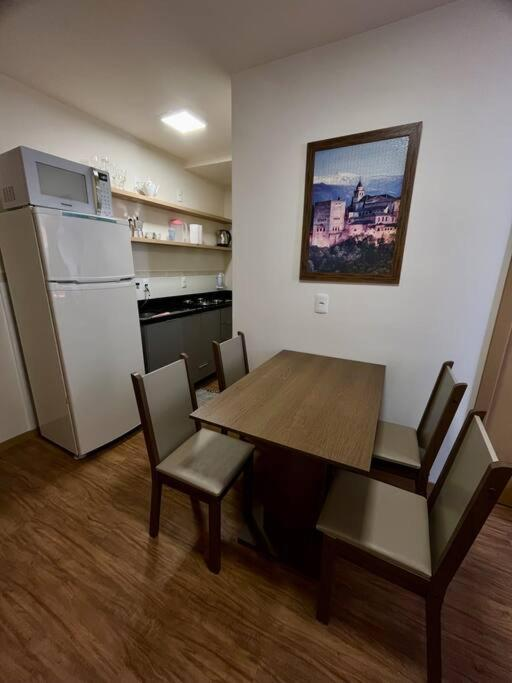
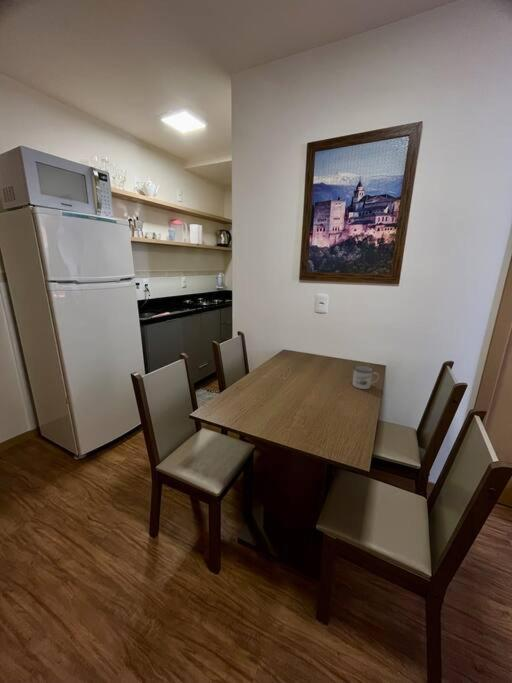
+ mug [352,364,380,390]
